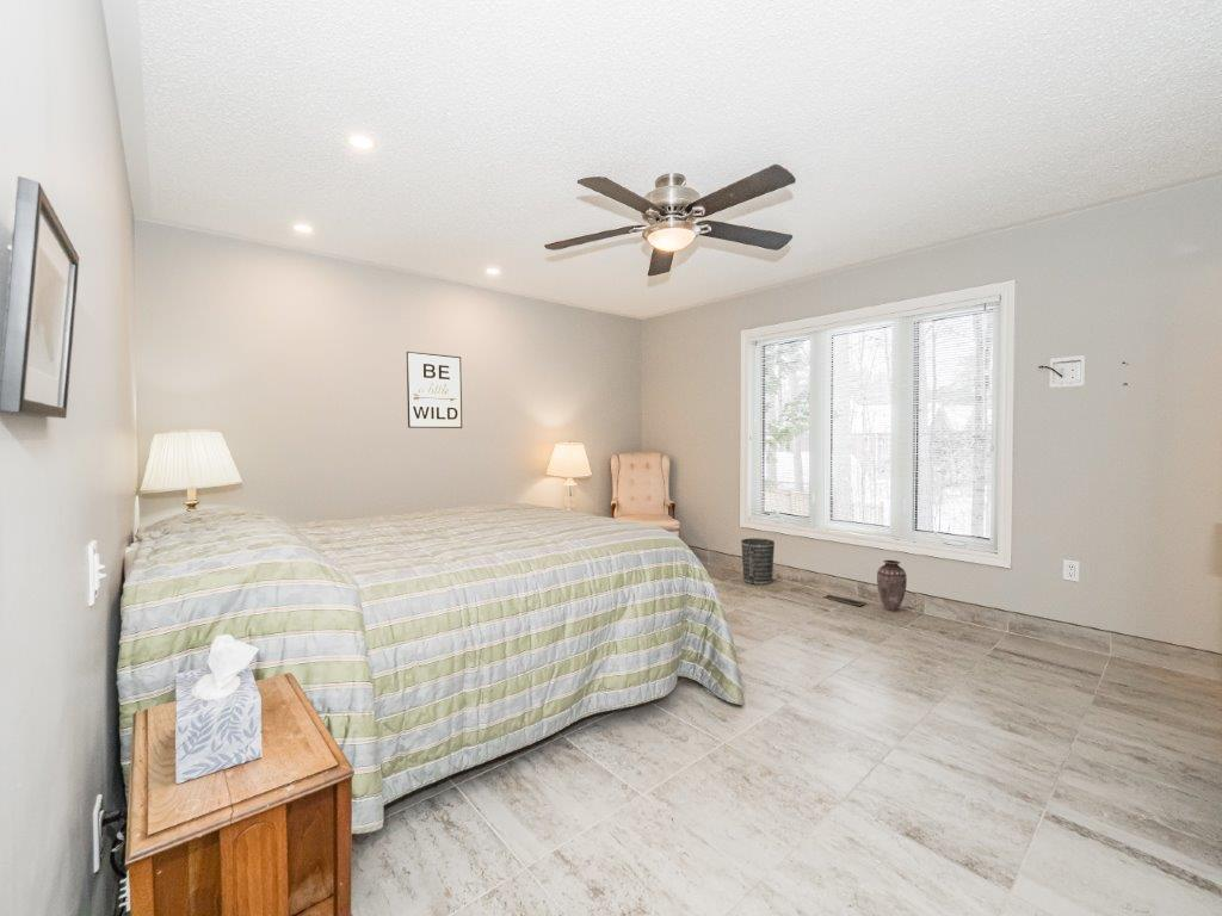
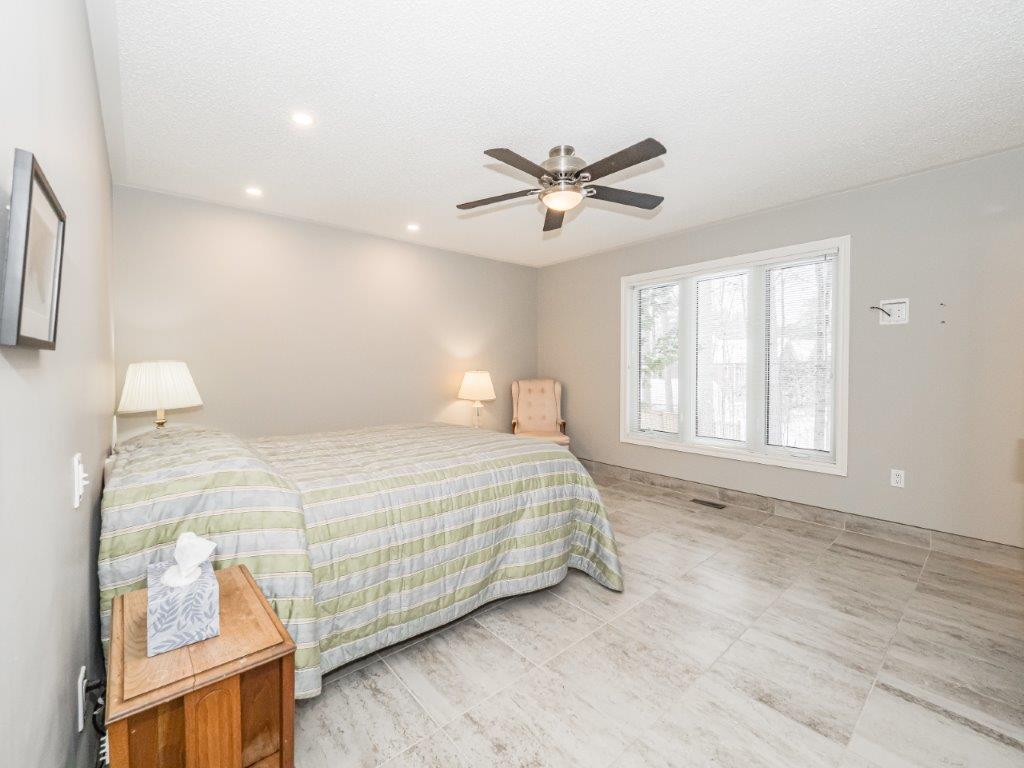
- wastebasket [740,537,776,586]
- vase [876,559,908,612]
- wall art [406,351,463,429]
